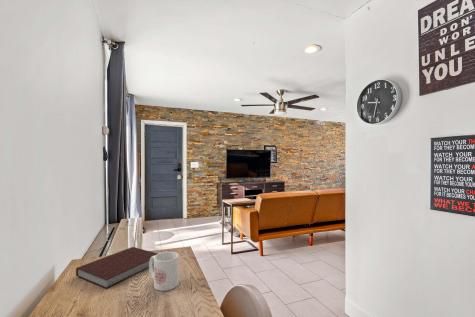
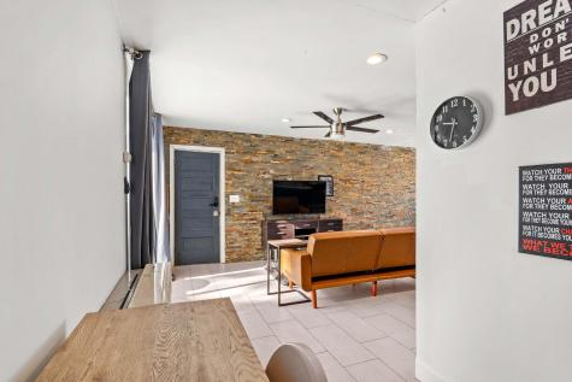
- mug [148,251,180,292]
- notebook [75,246,159,290]
